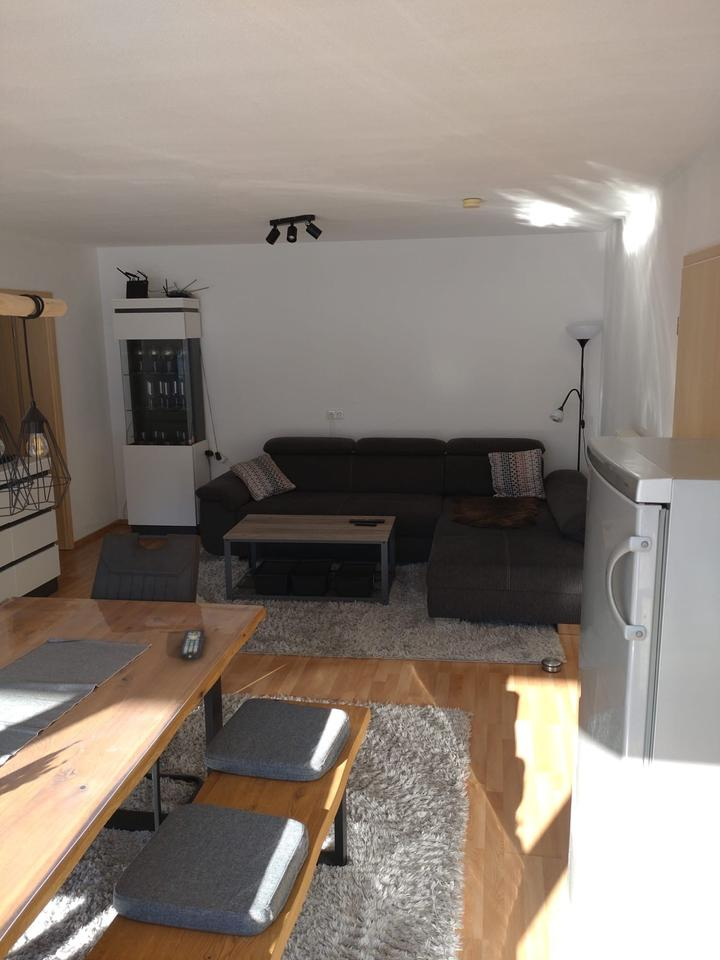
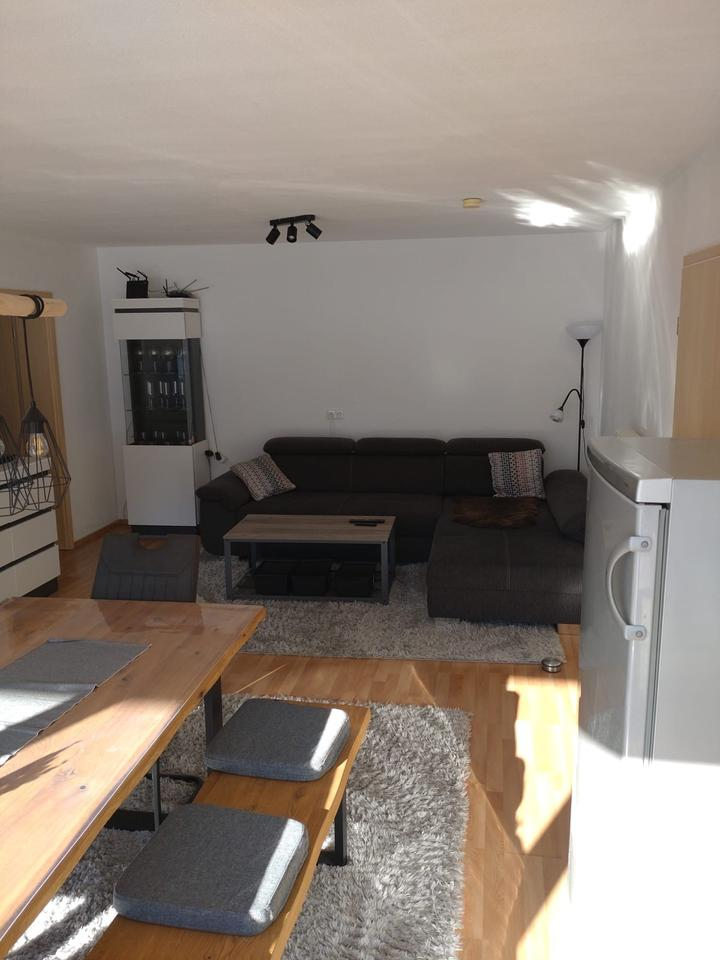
- remote control [179,629,206,660]
